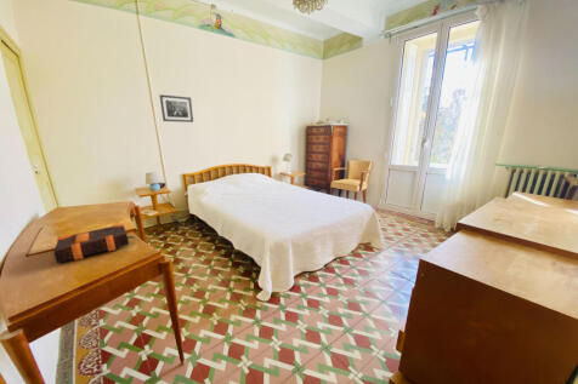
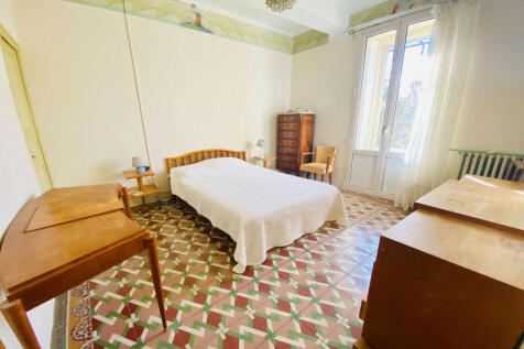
- wall art [158,93,194,124]
- bible [52,223,136,264]
